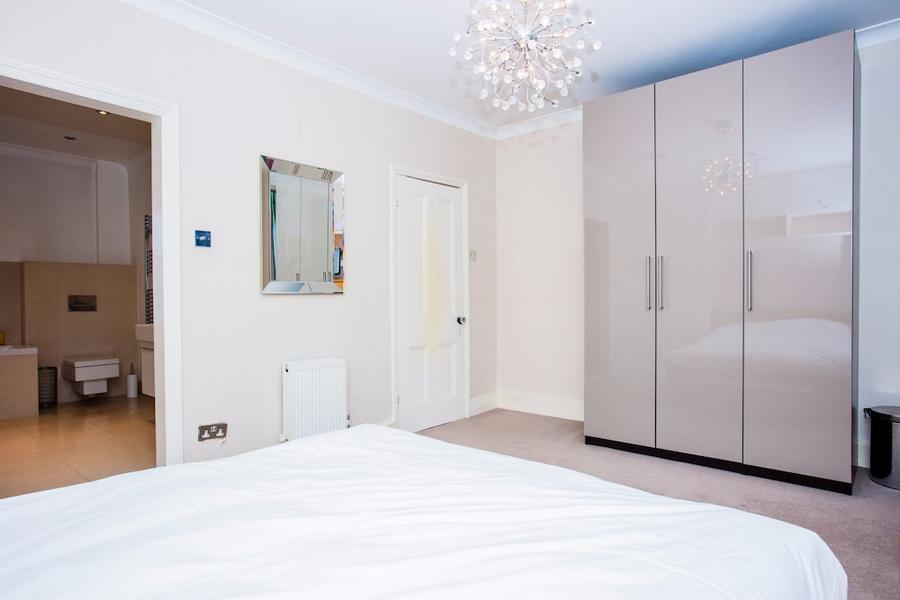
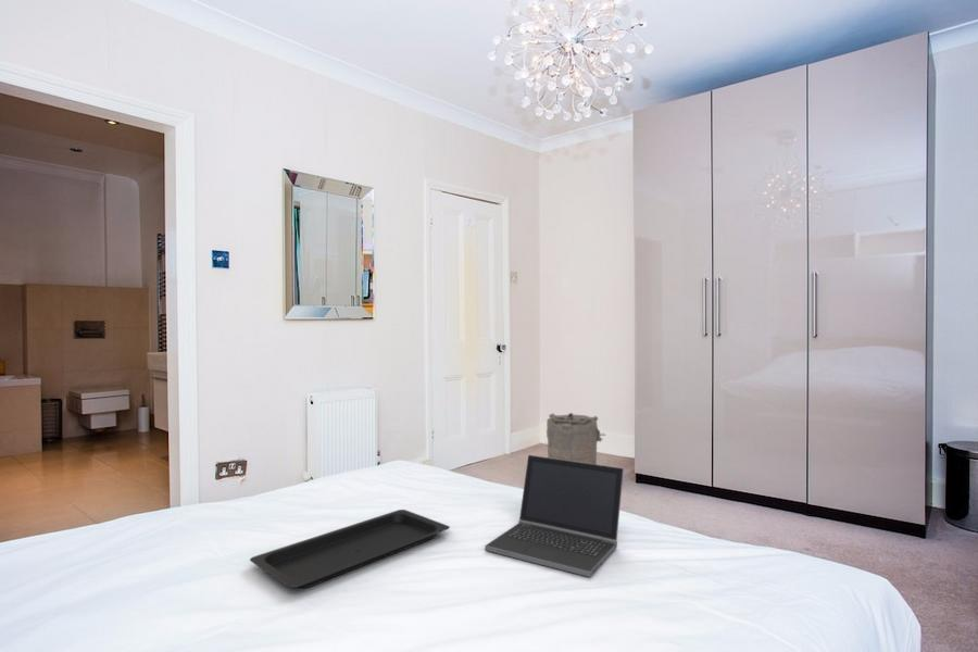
+ laptop computer [484,454,625,578]
+ serving tray [249,509,451,589]
+ laundry hamper [546,412,606,465]
